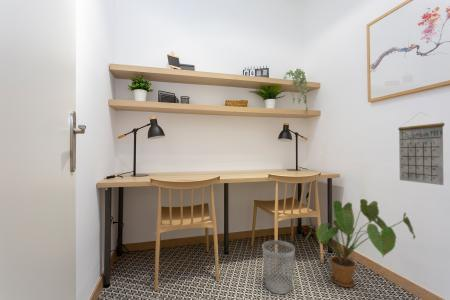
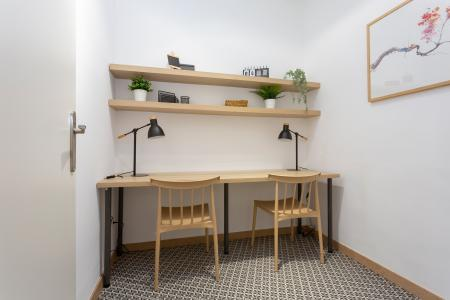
- house plant [304,198,417,288]
- calendar [397,111,445,186]
- wastebasket [261,239,296,295]
